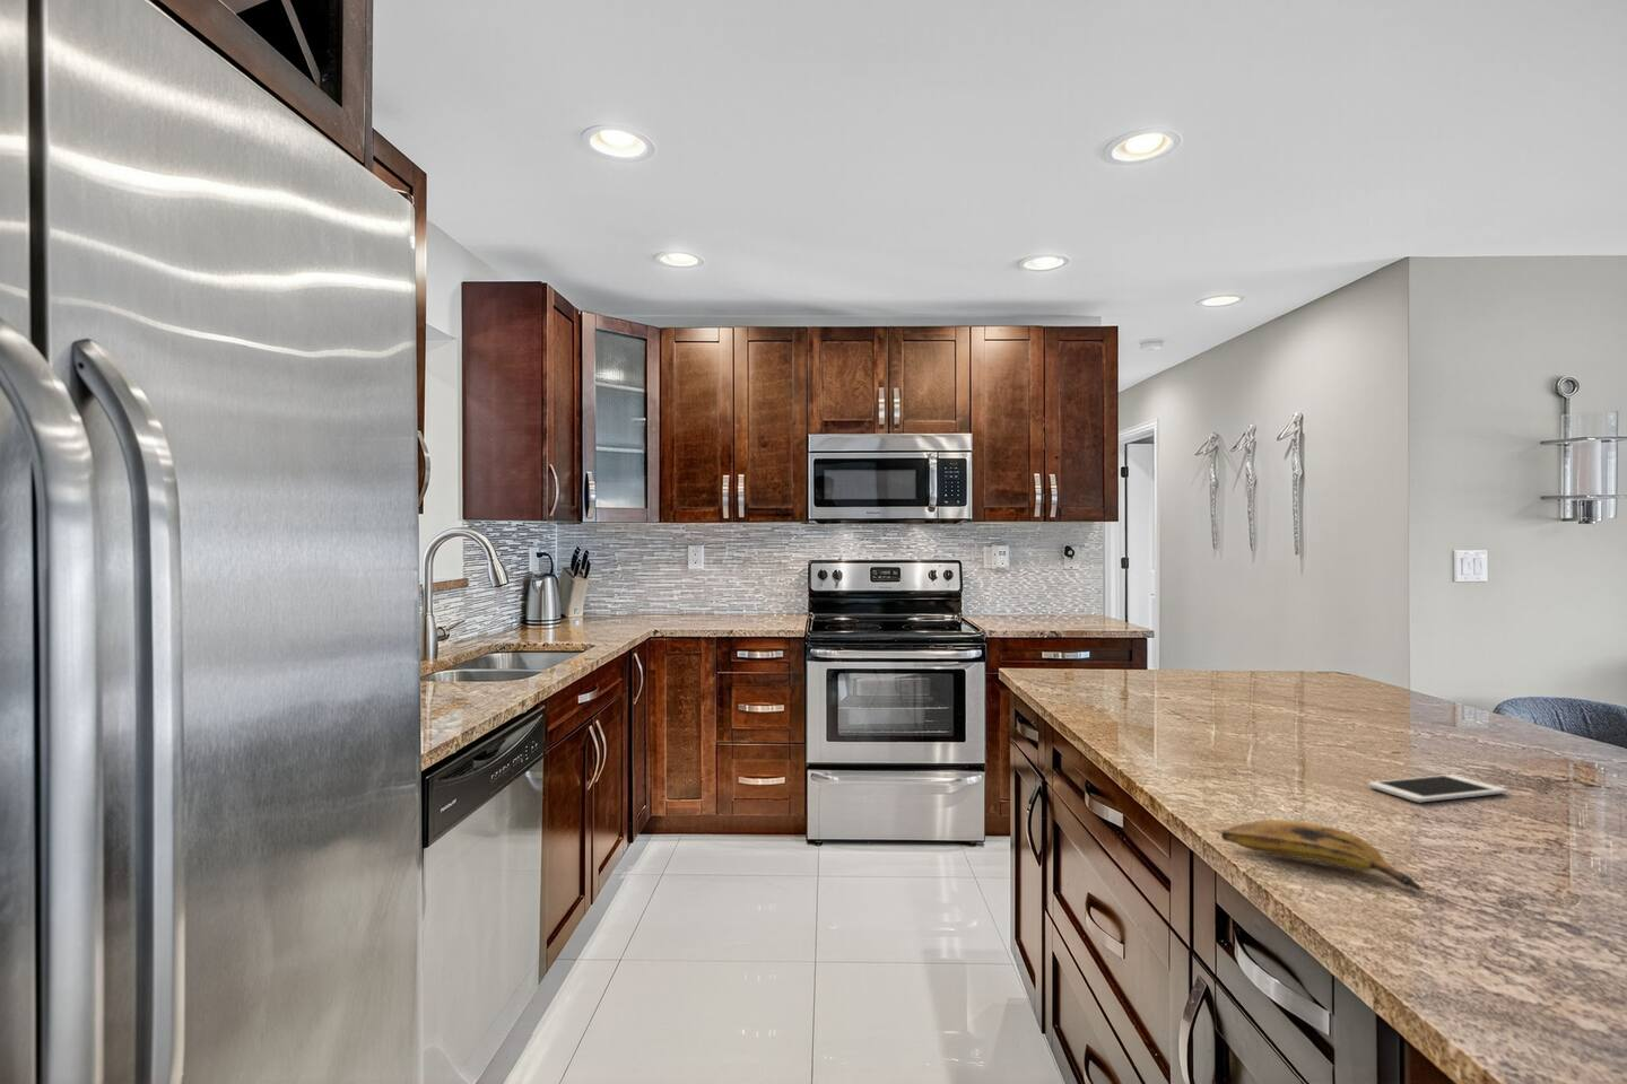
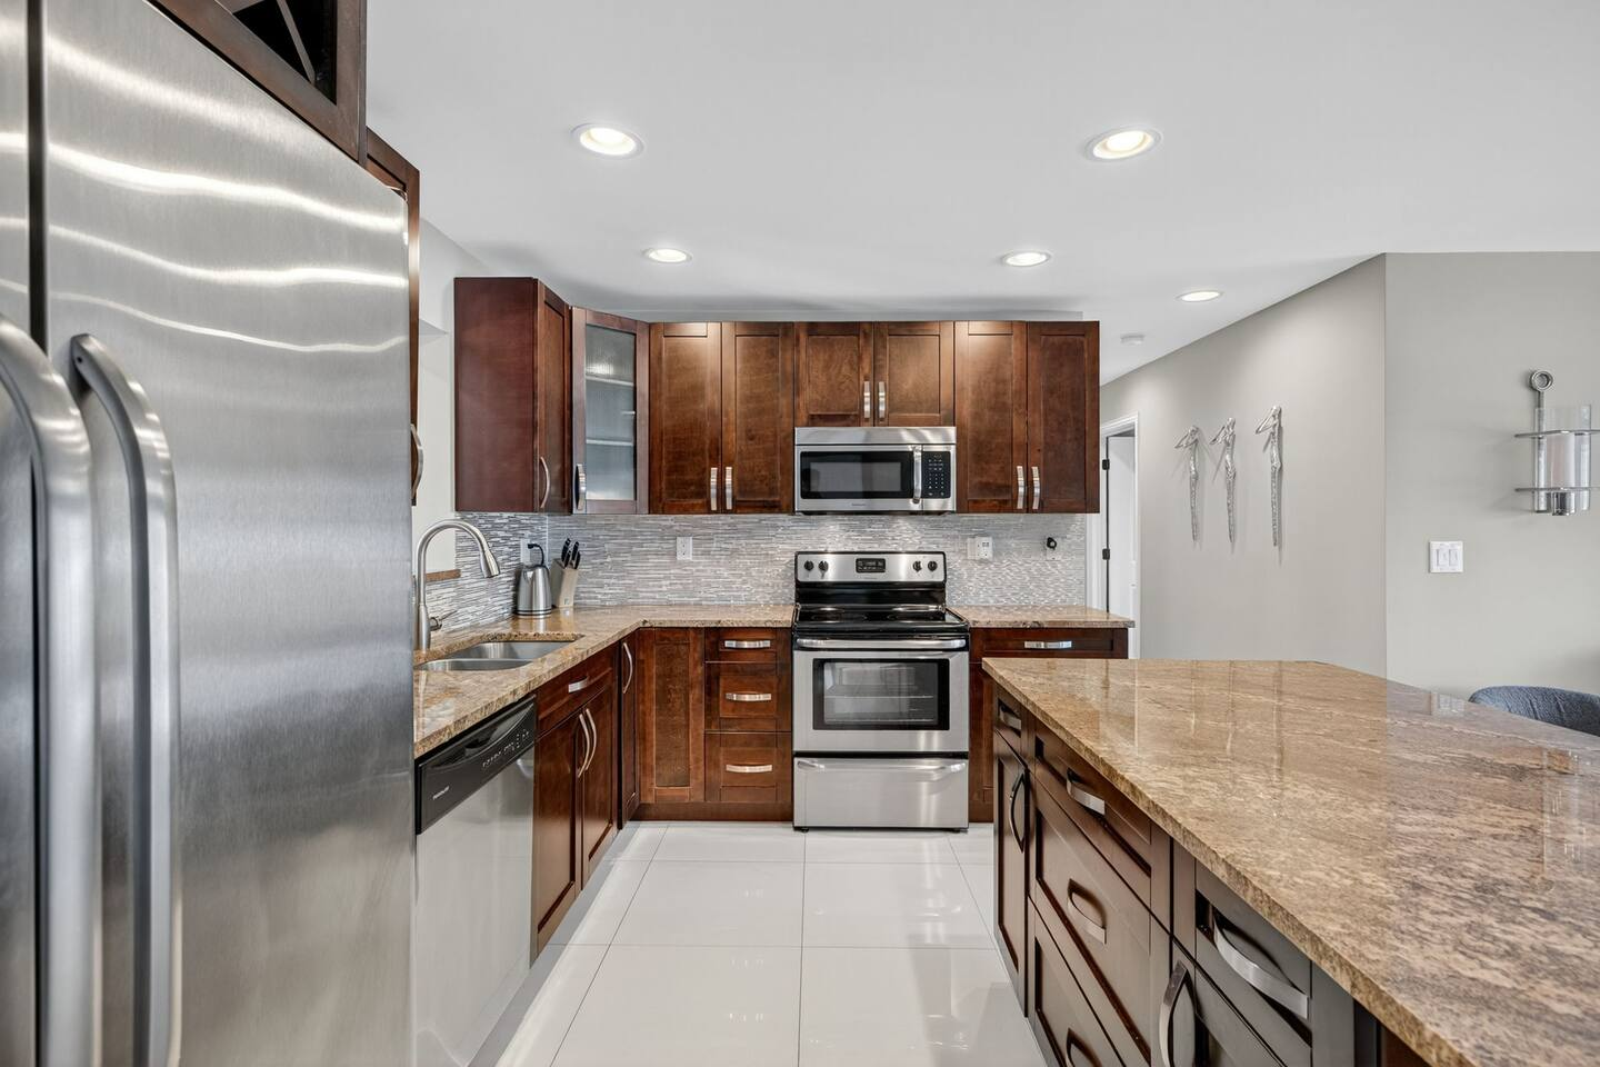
- banana [1220,819,1426,892]
- cell phone [1367,773,1508,805]
